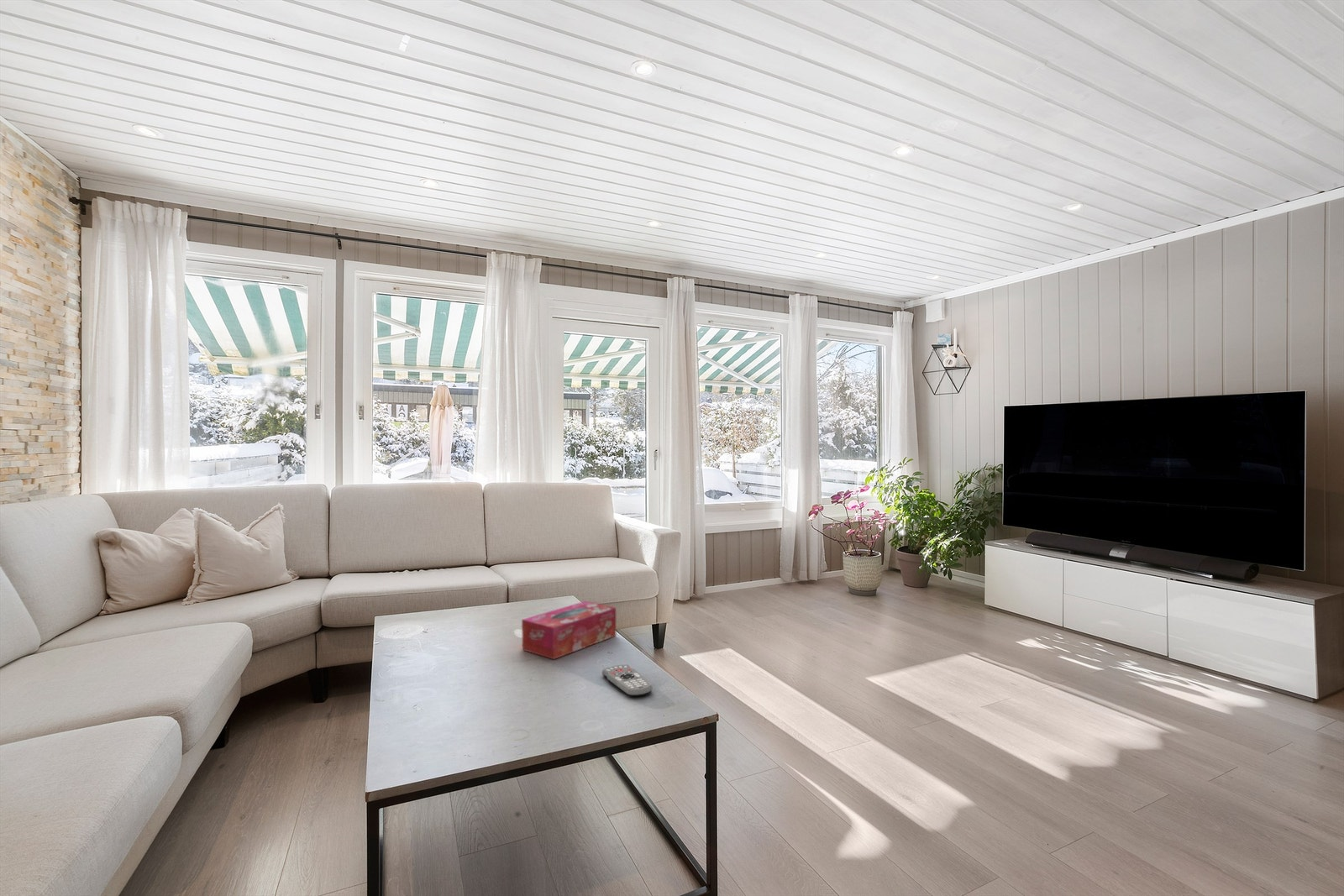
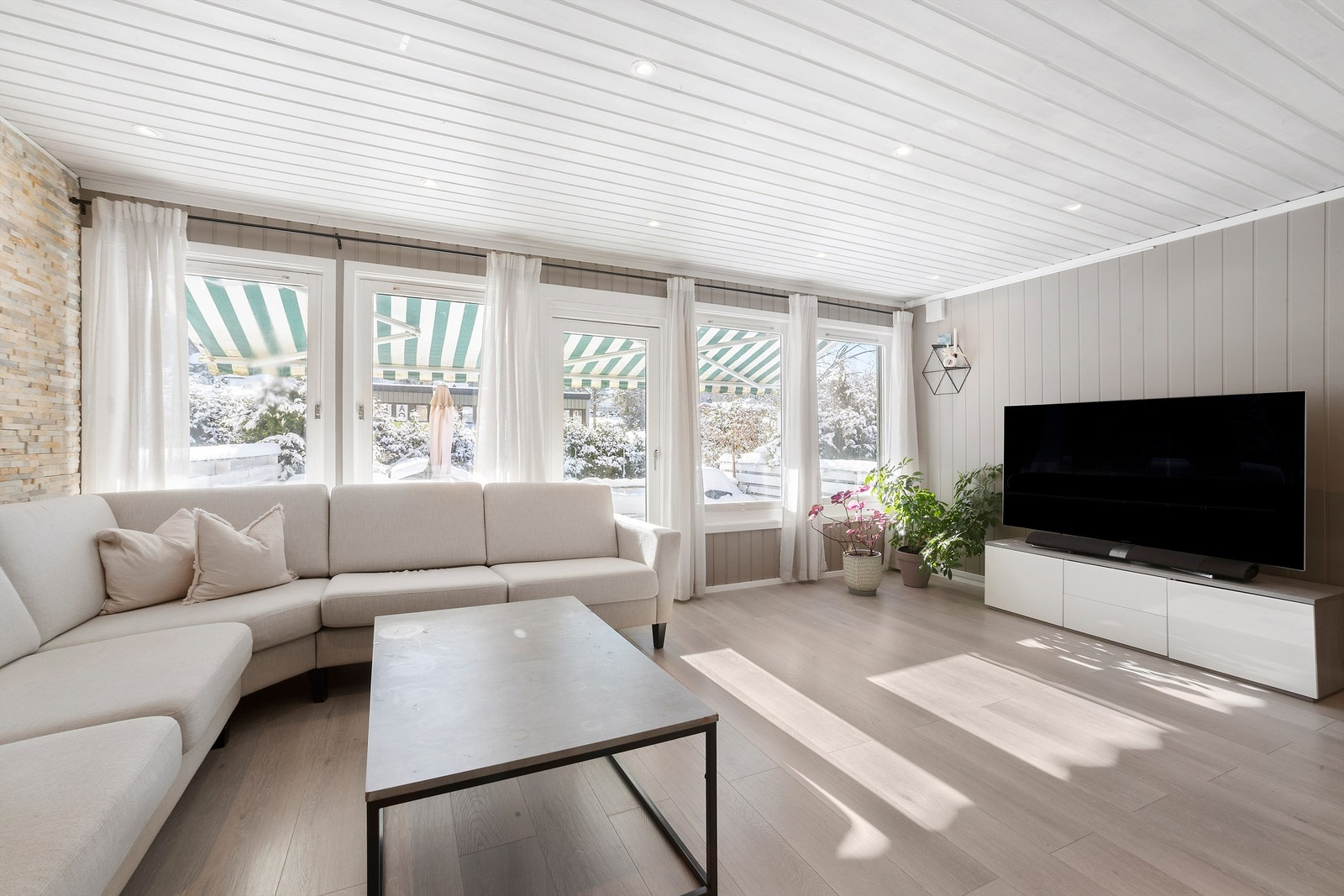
- tissue box [521,600,617,660]
- remote control [601,663,654,697]
